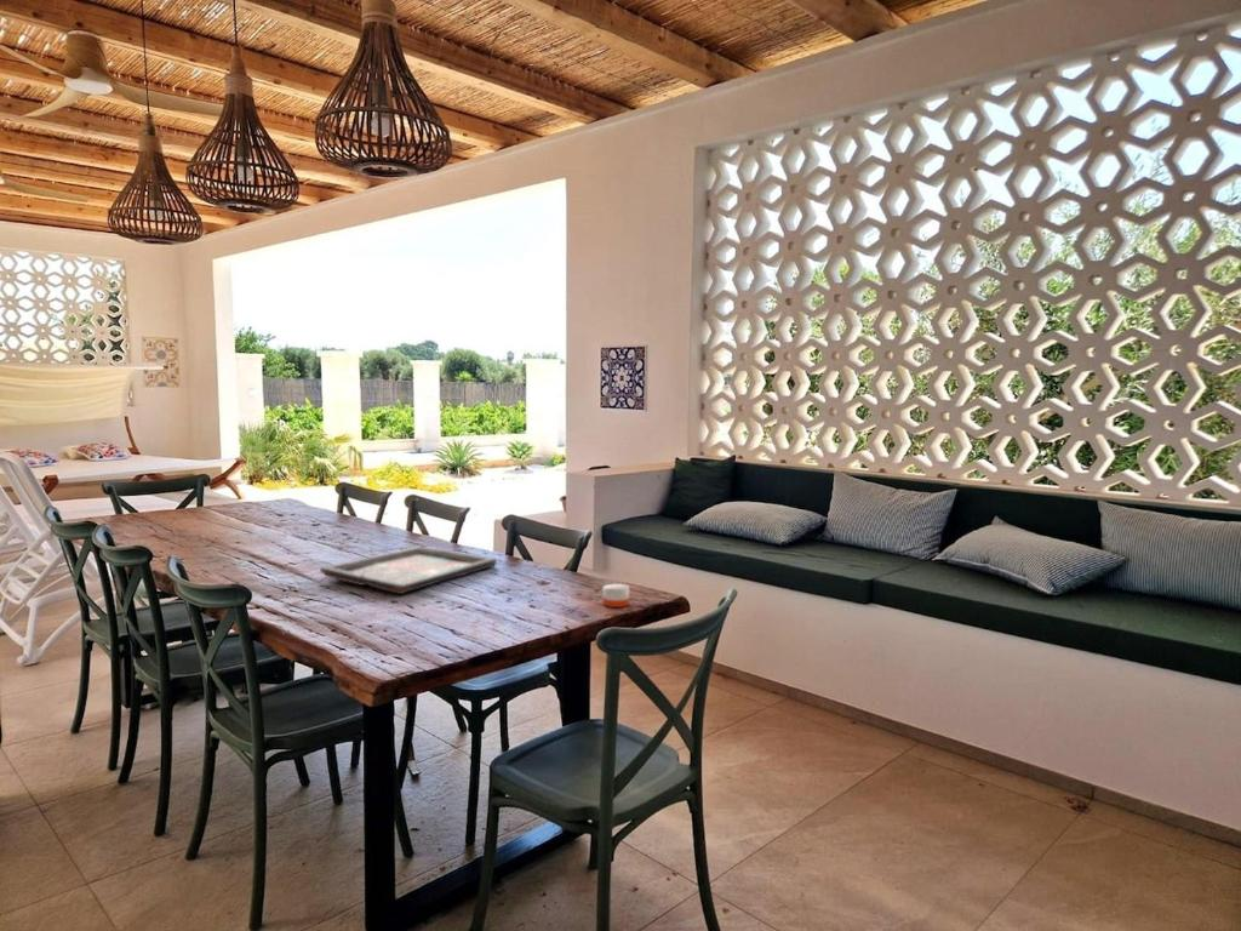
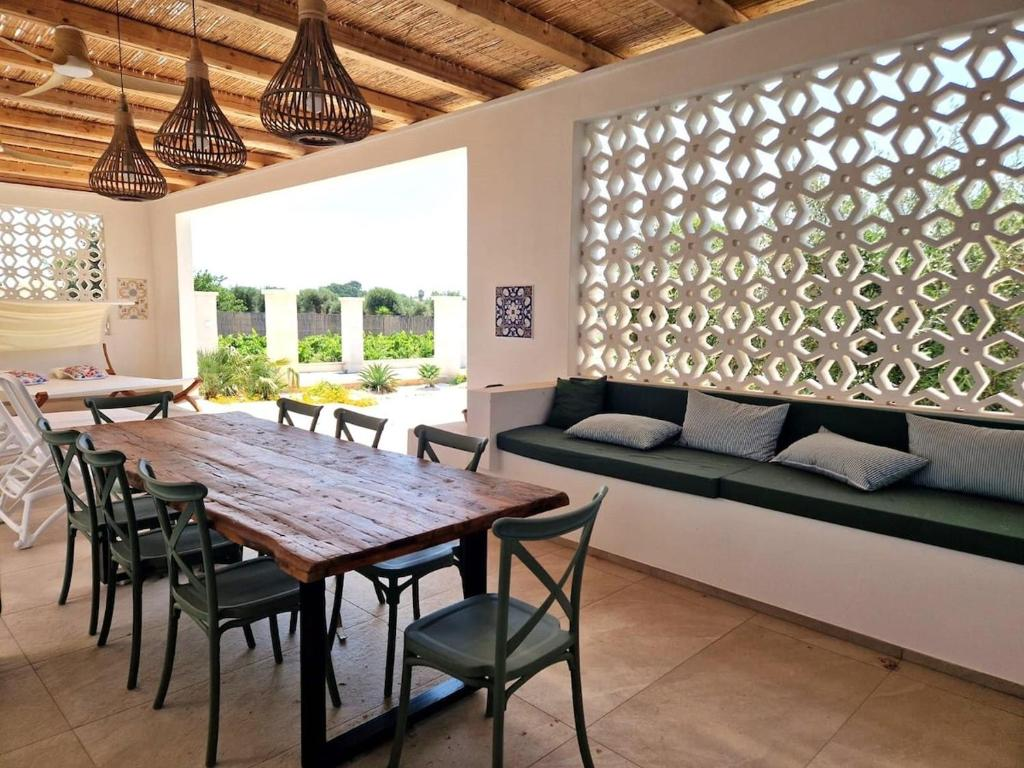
- candle [602,583,630,609]
- decorative tray [319,546,498,595]
